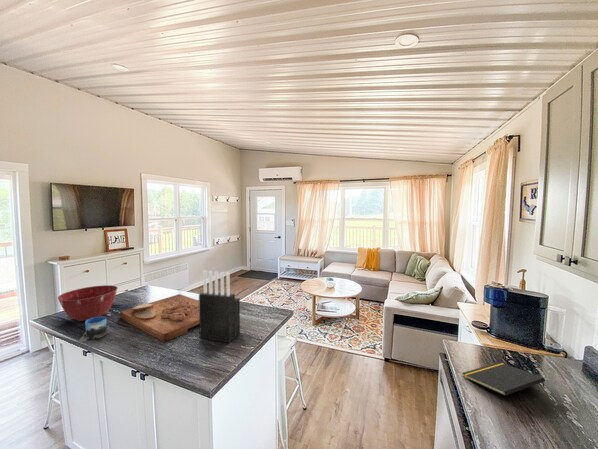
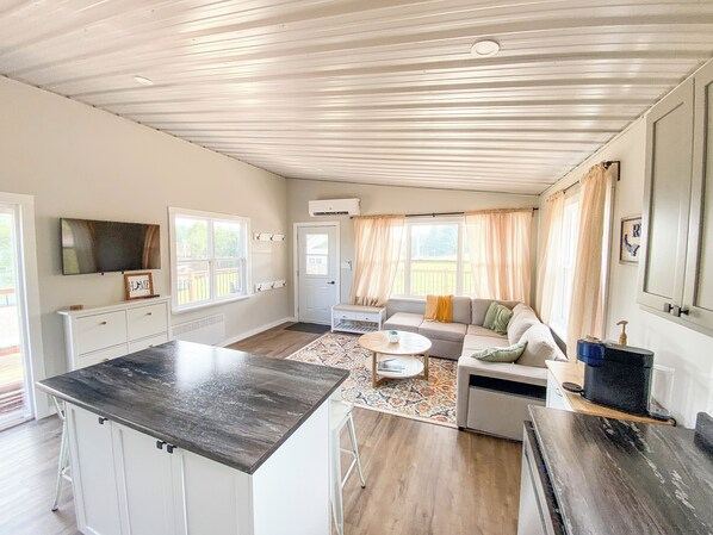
- knife block [198,270,241,344]
- notepad [461,361,546,397]
- cutting board [119,293,199,343]
- mug [77,315,108,344]
- mixing bowl [57,284,119,322]
